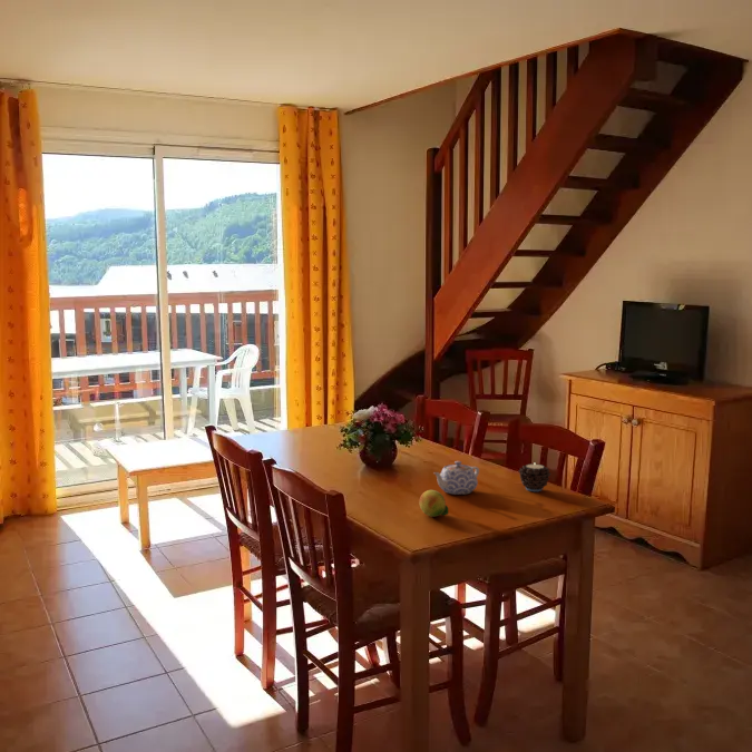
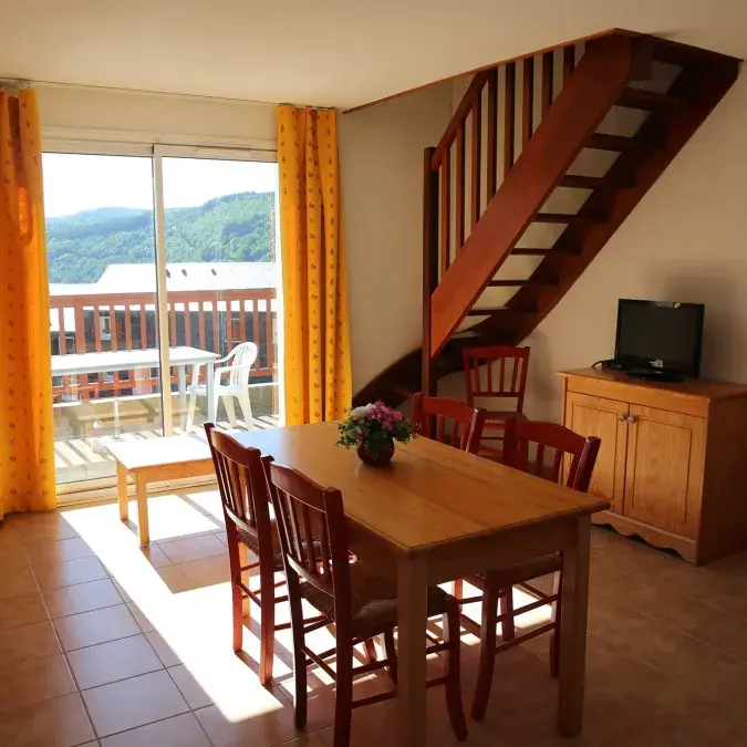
- fruit [419,489,449,518]
- candle [518,463,551,492]
- teapot [432,460,480,496]
